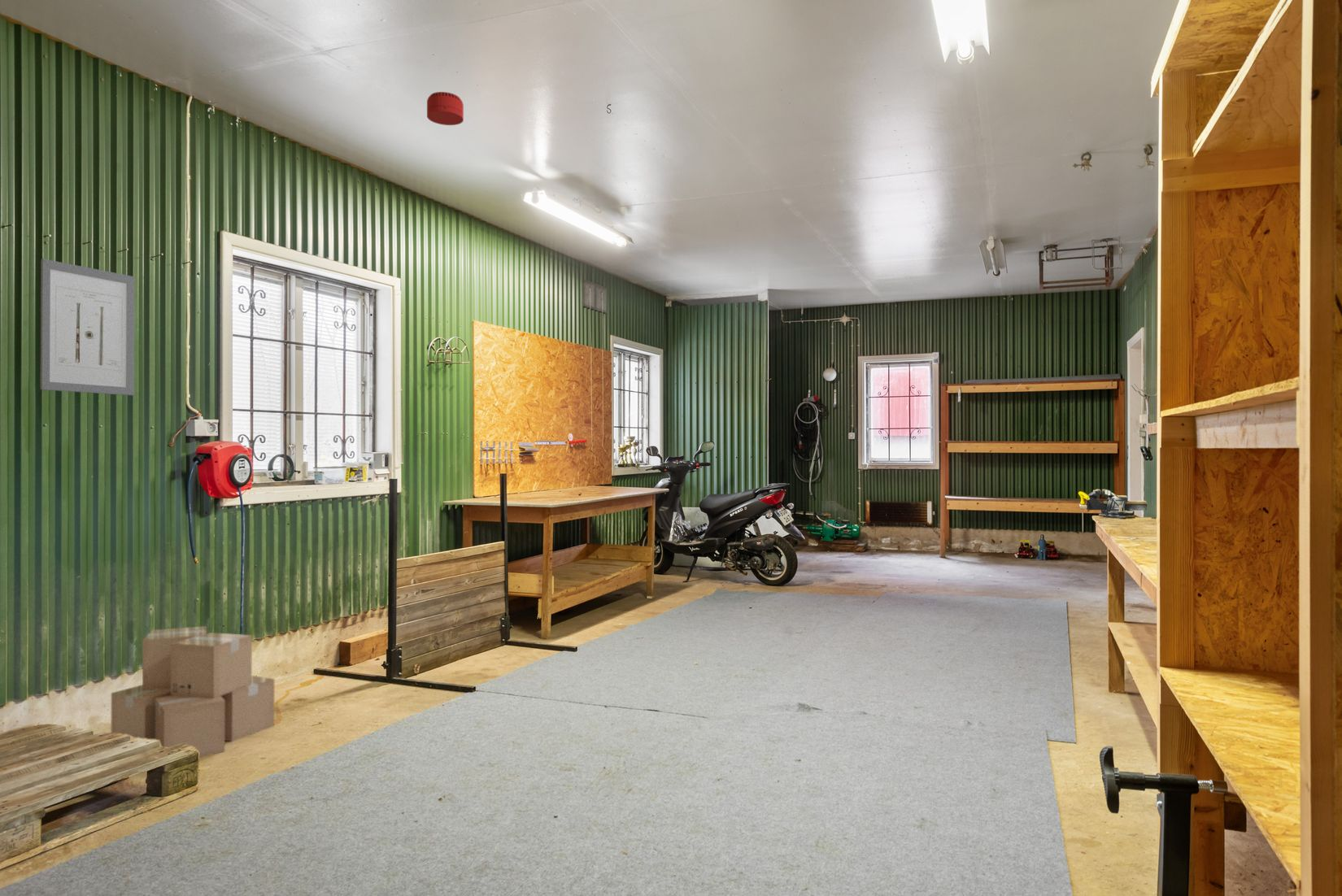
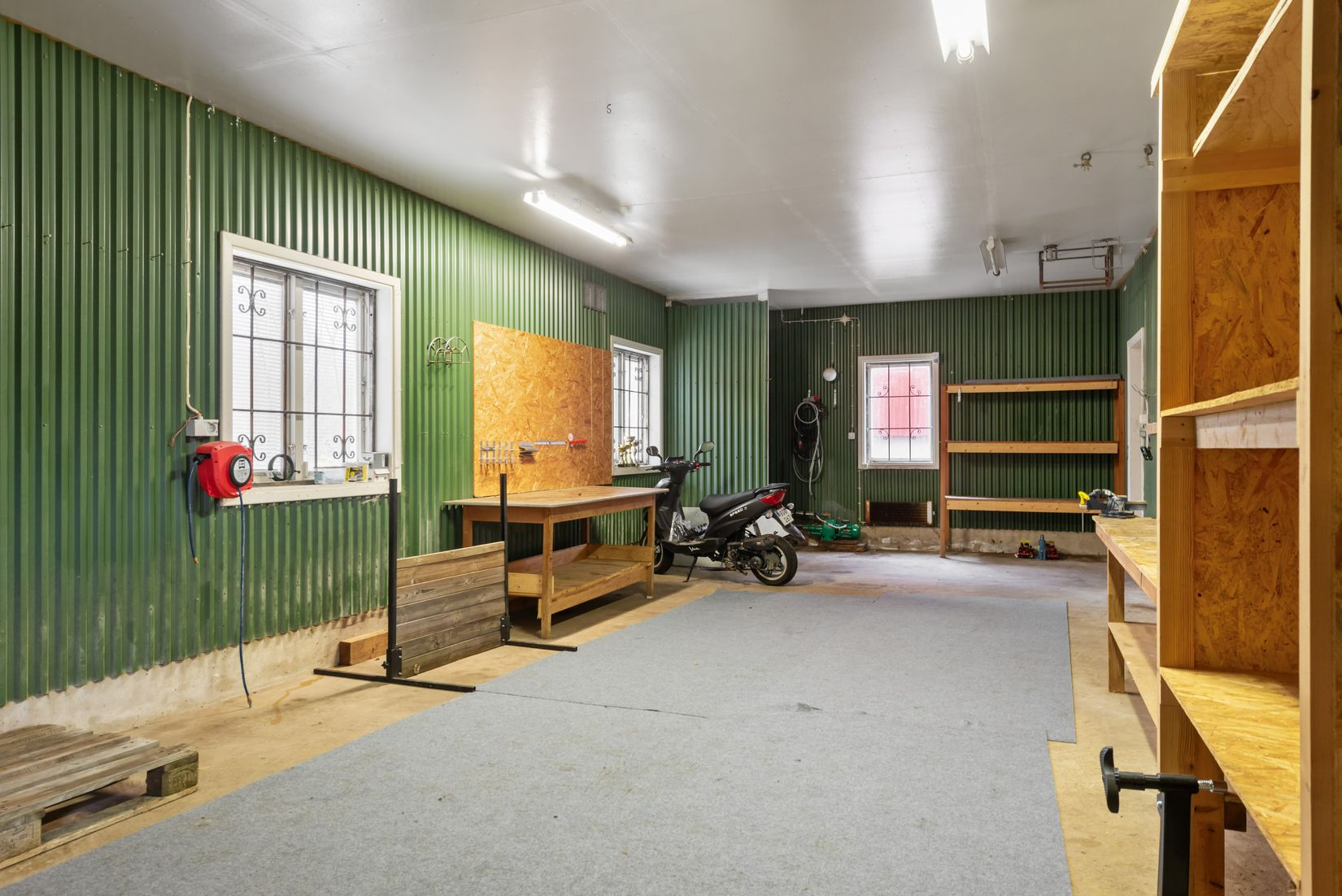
- cardboard box [110,625,275,758]
- smoke detector [426,91,464,126]
- wall art [40,258,135,396]
